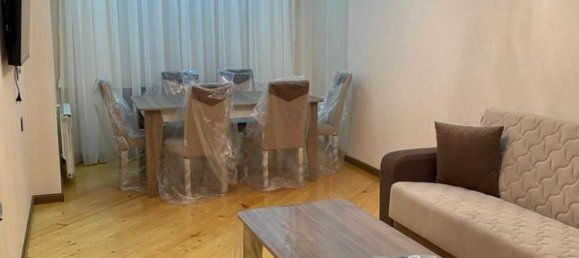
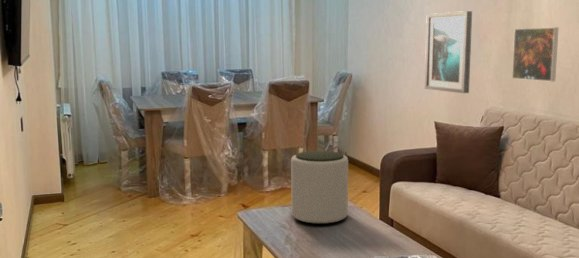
+ plant pot [290,150,349,225]
+ wall art [424,10,473,94]
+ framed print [511,26,559,82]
